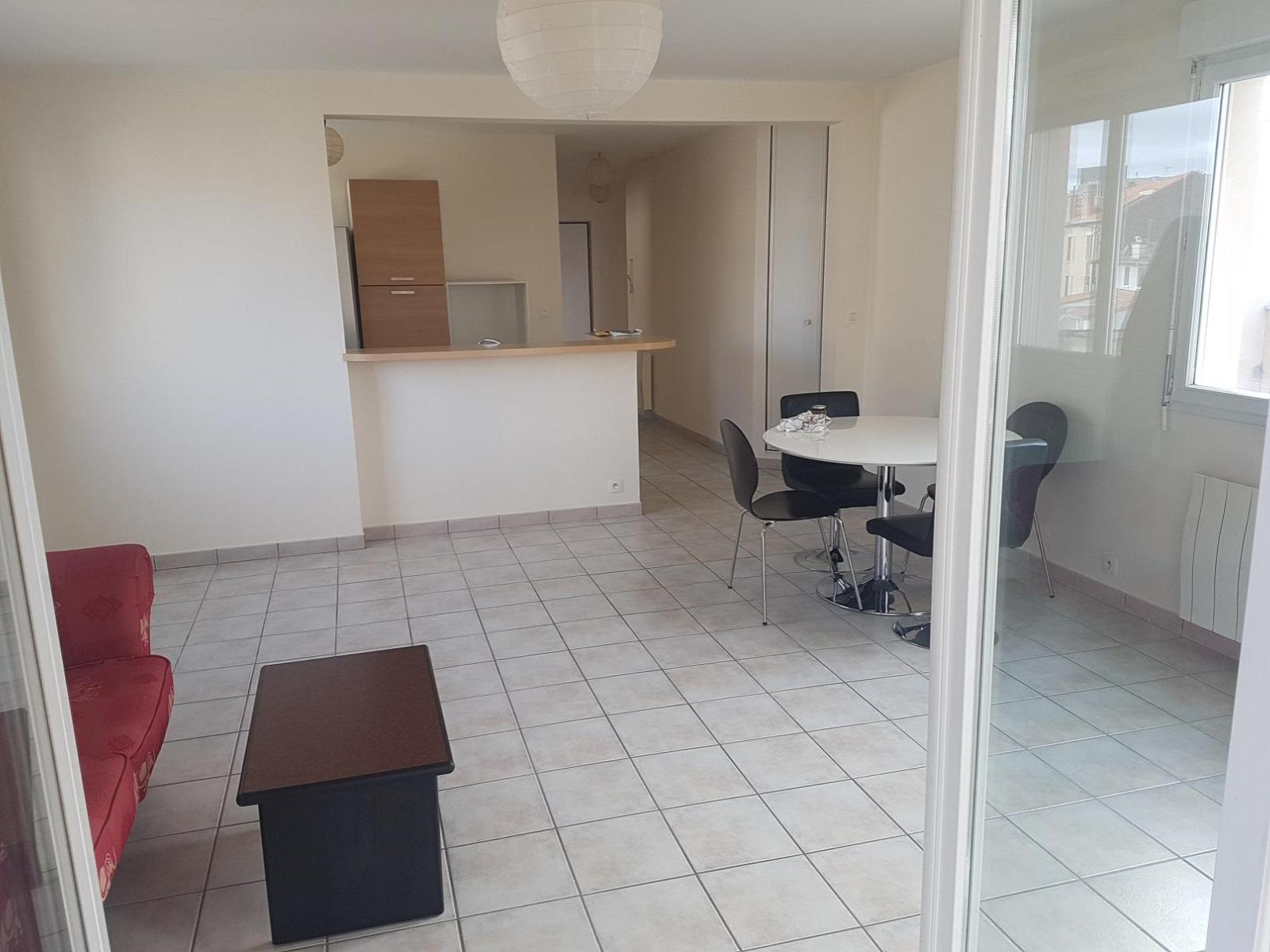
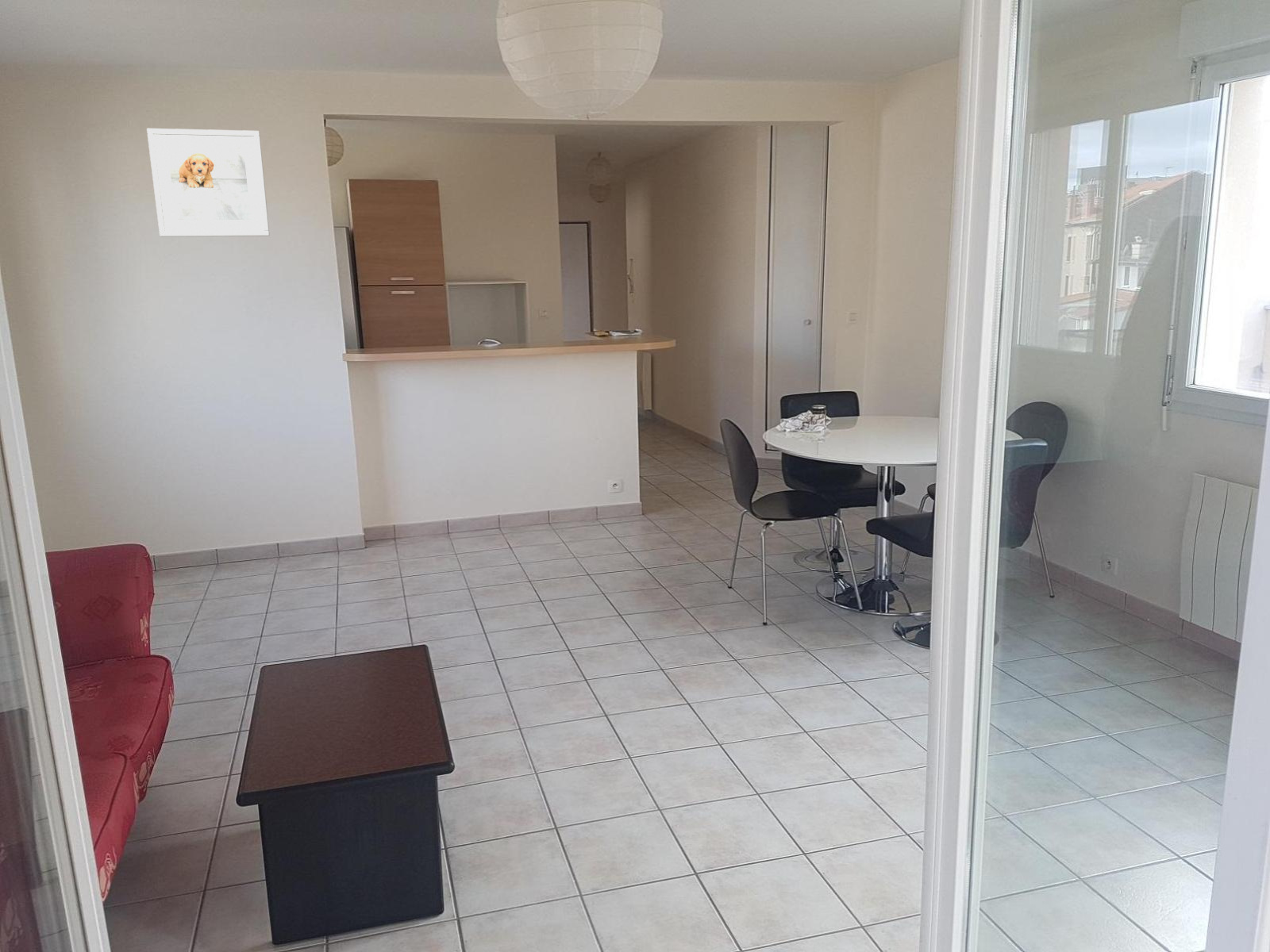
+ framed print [146,128,271,237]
